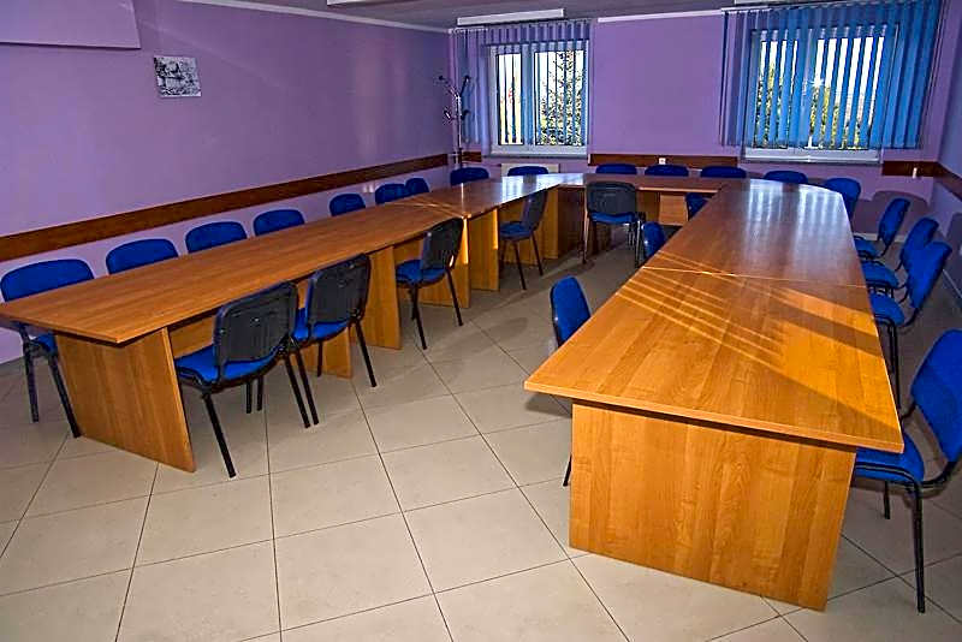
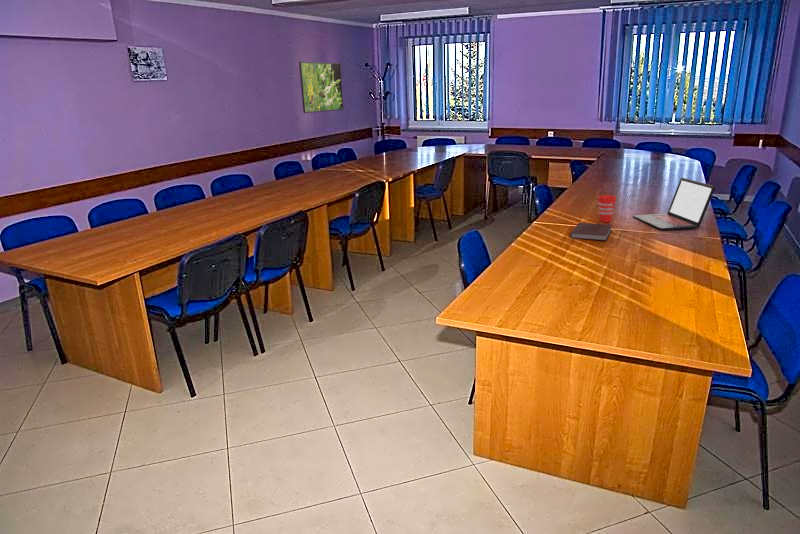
+ cup [597,194,617,223]
+ notebook [569,222,613,242]
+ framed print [298,61,344,114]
+ laptop [632,177,716,231]
